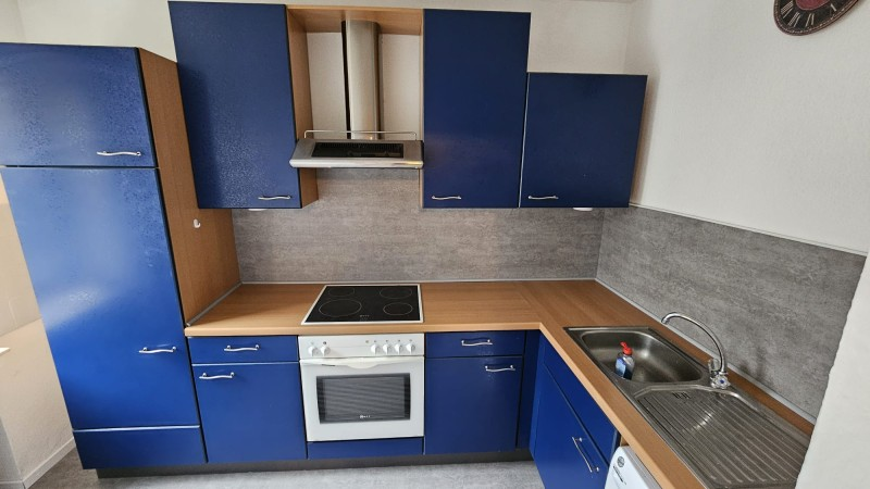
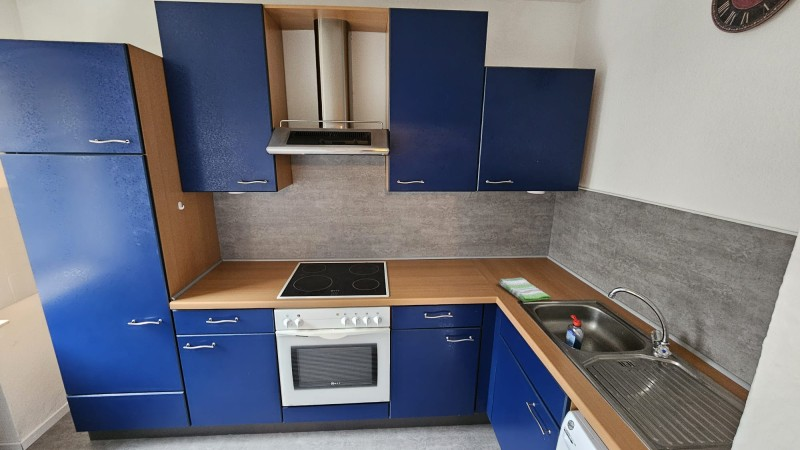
+ dish towel [498,277,552,303]
